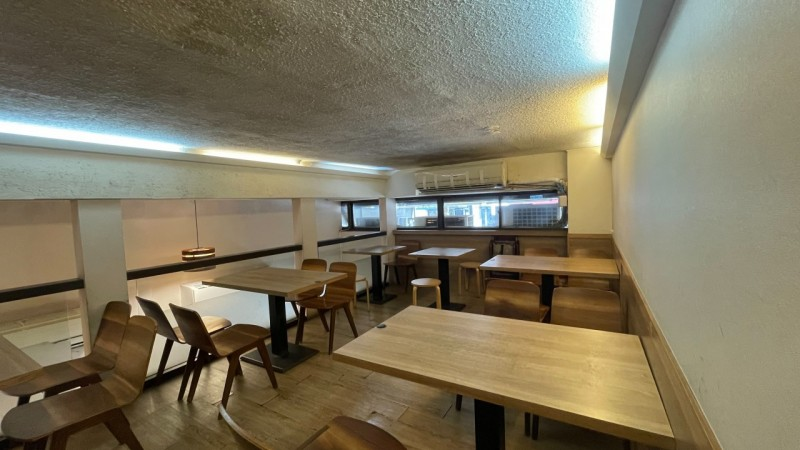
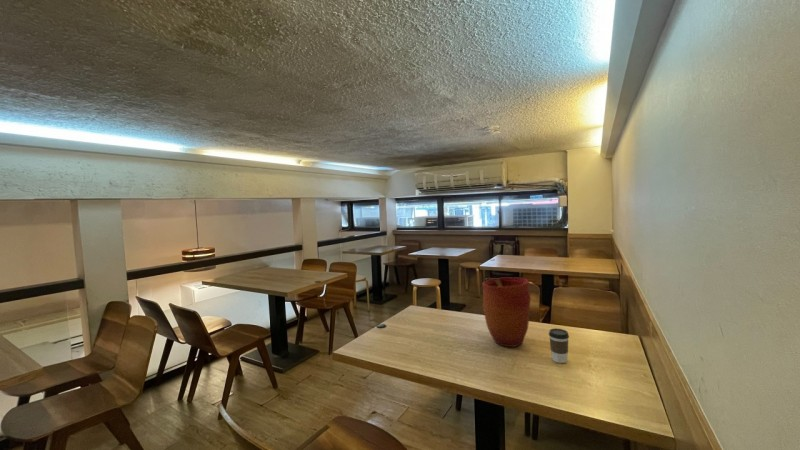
+ vase [481,276,532,348]
+ coffee cup [548,327,570,364]
